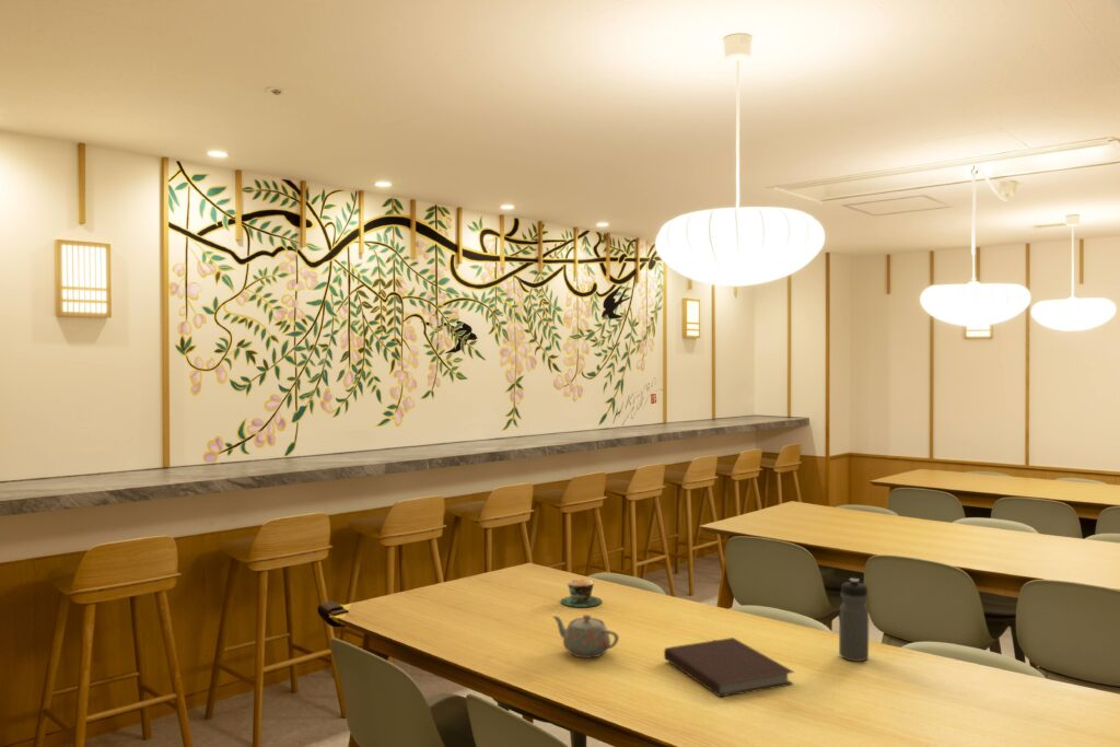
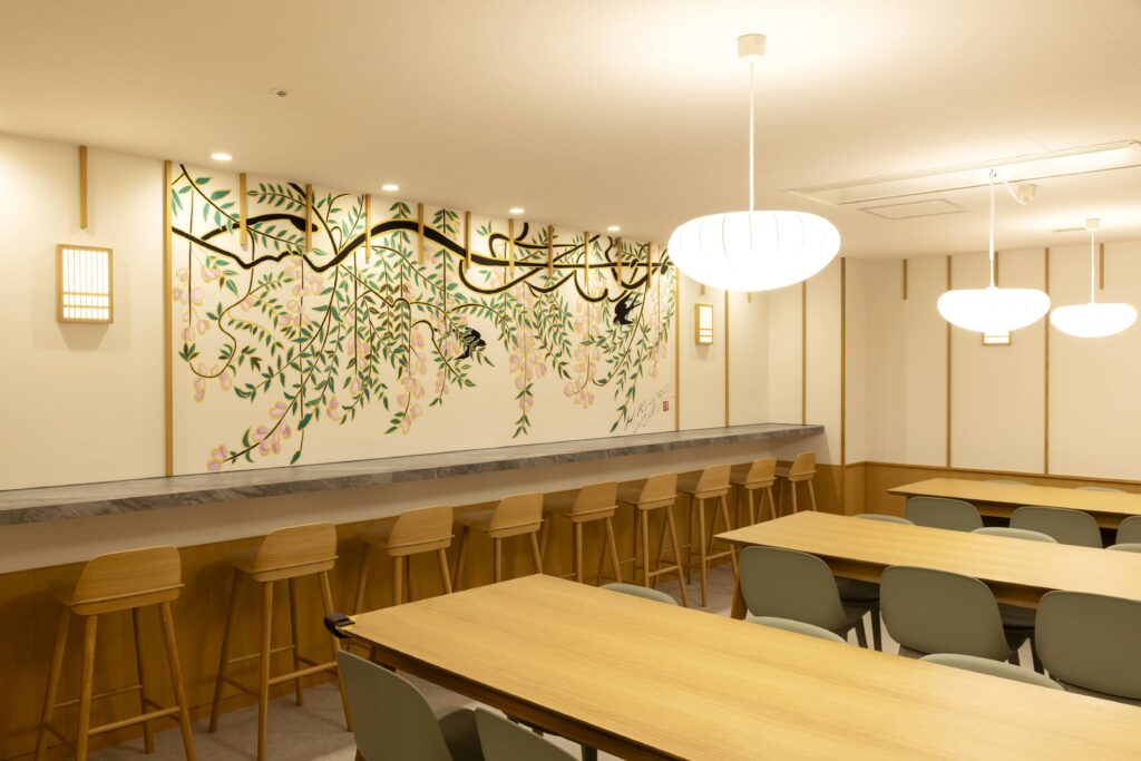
- notebook [663,637,795,699]
- water bottle [838,577,870,663]
- teacup [560,579,603,608]
- teapot [551,614,620,658]
